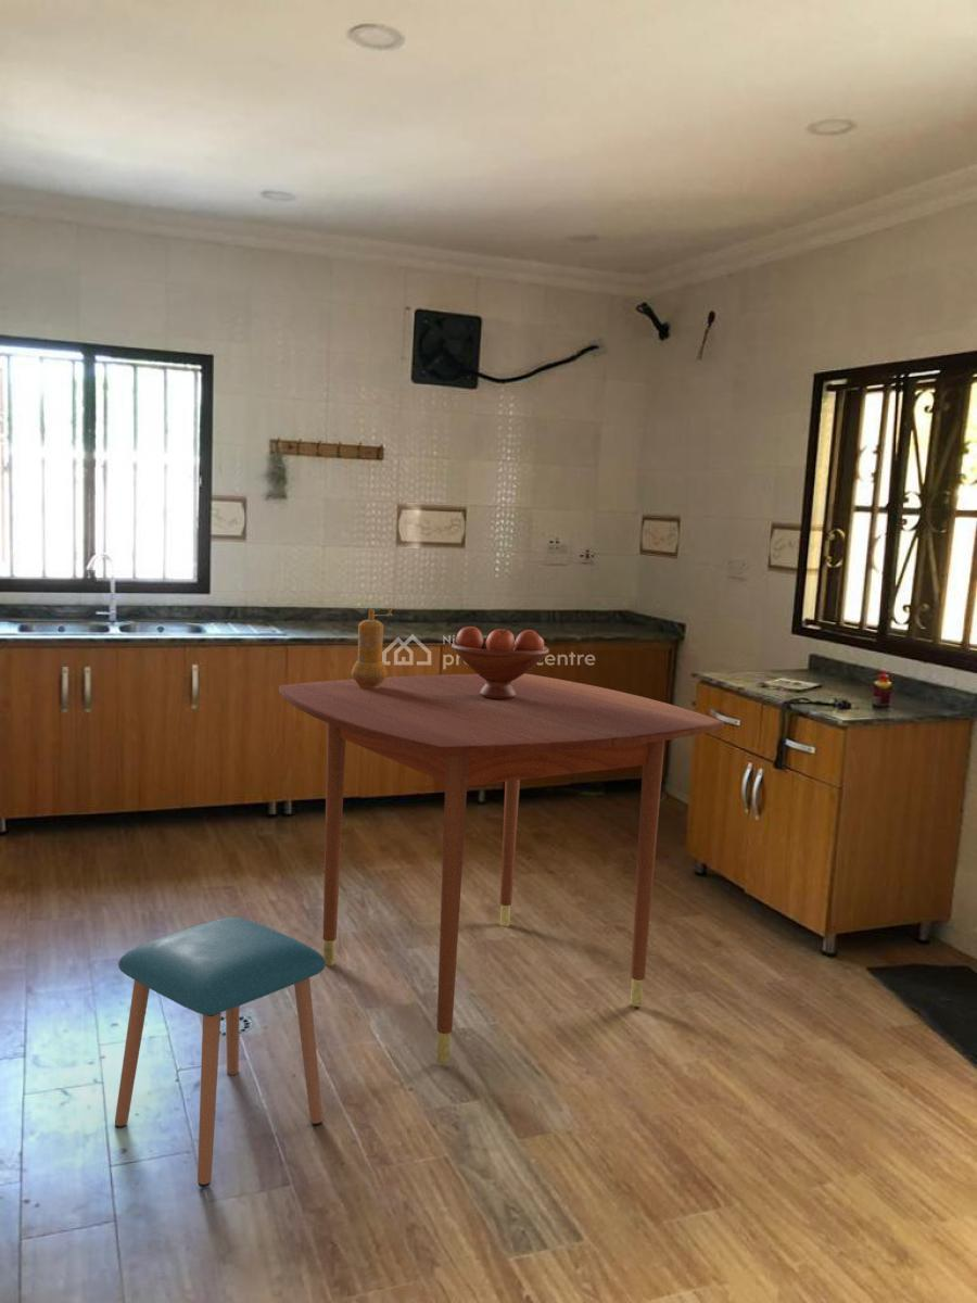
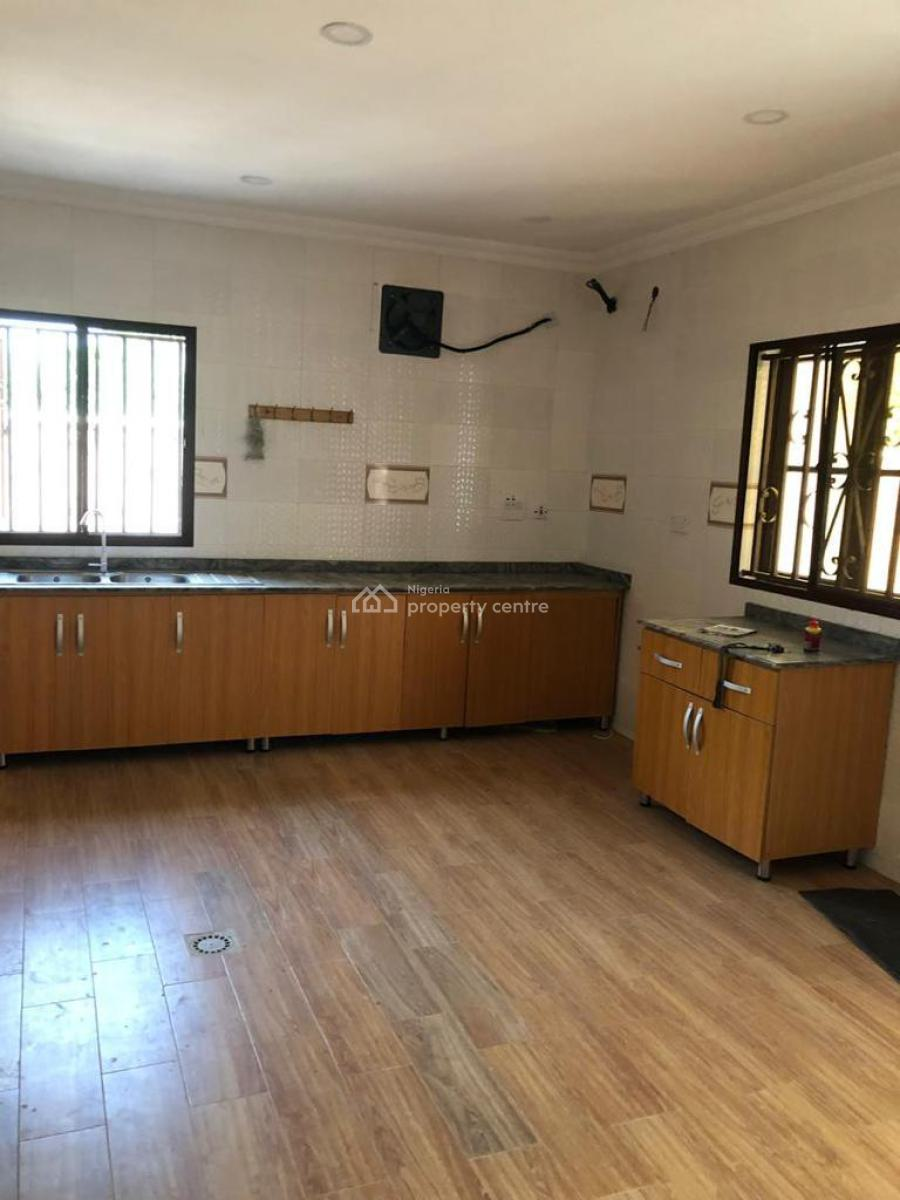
- pepper mill [351,607,394,688]
- stool [114,916,326,1188]
- fruit bowl [451,625,550,699]
- dining table [278,672,725,1064]
